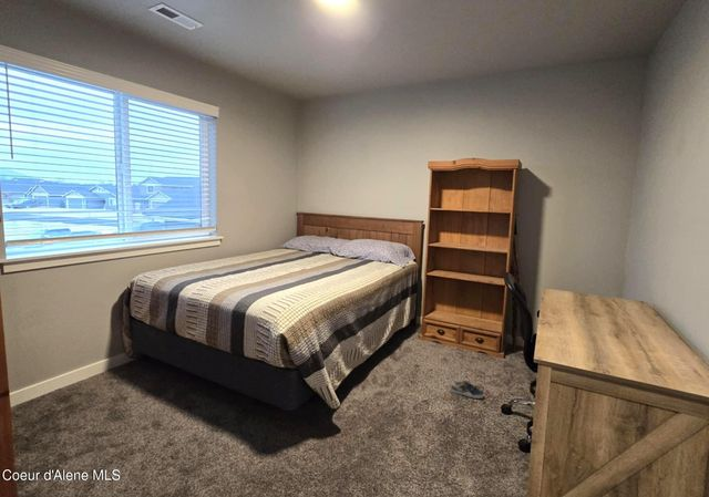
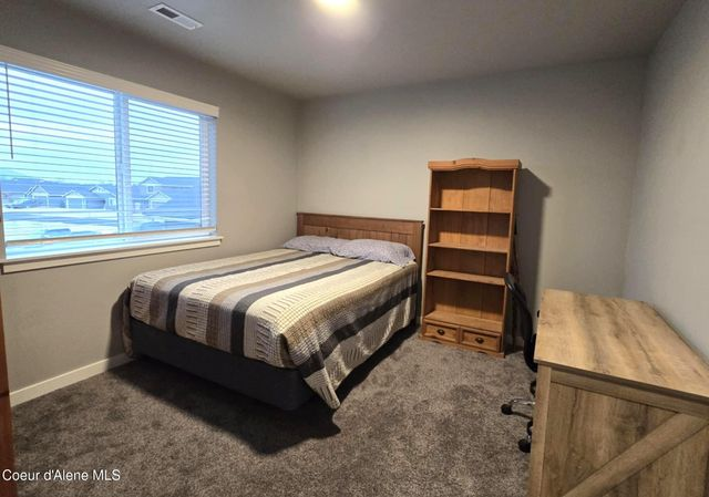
- sneaker [450,379,485,400]
